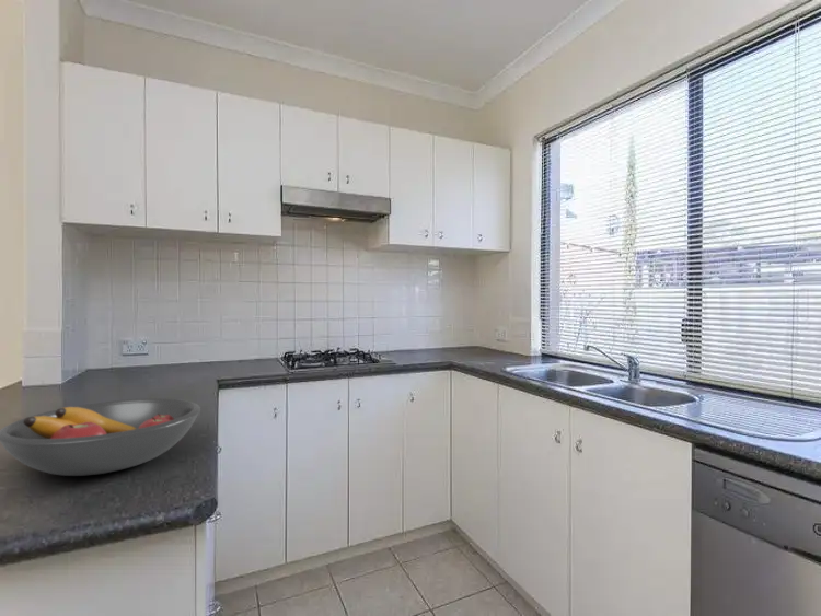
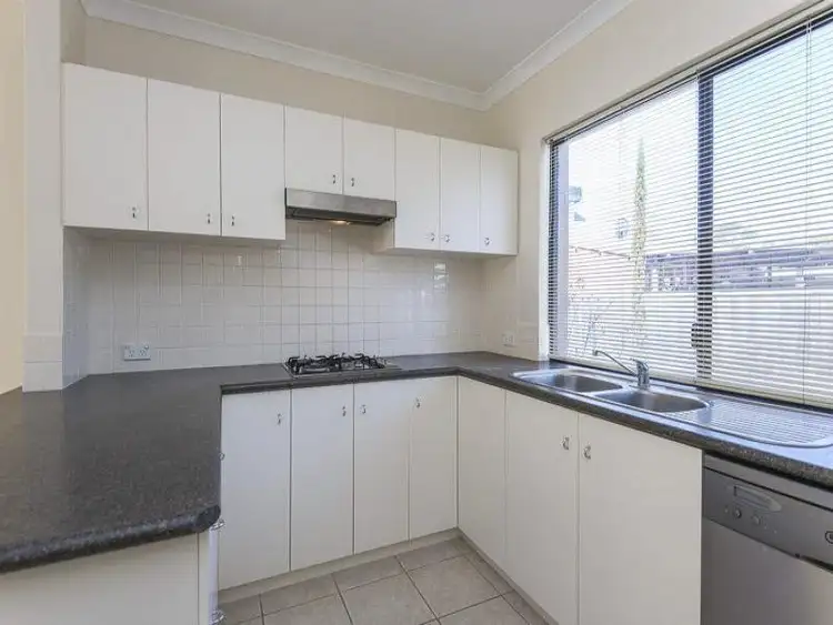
- fruit bowl [0,397,201,477]
